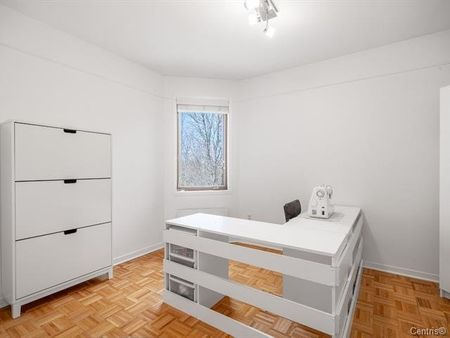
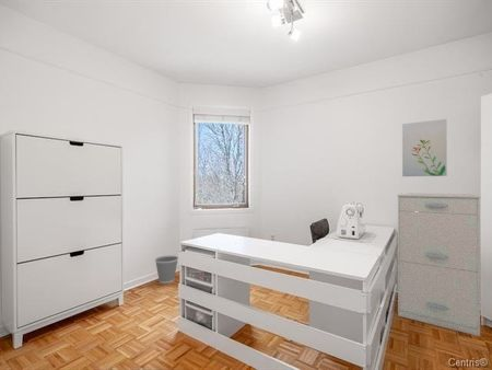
+ filing cabinet [396,193,482,337]
+ wastebasket [154,254,179,285]
+ wall art [401,118,448,177]
